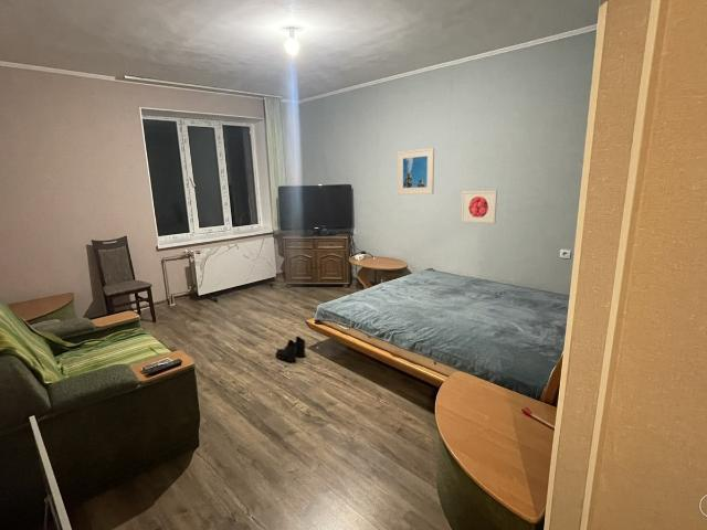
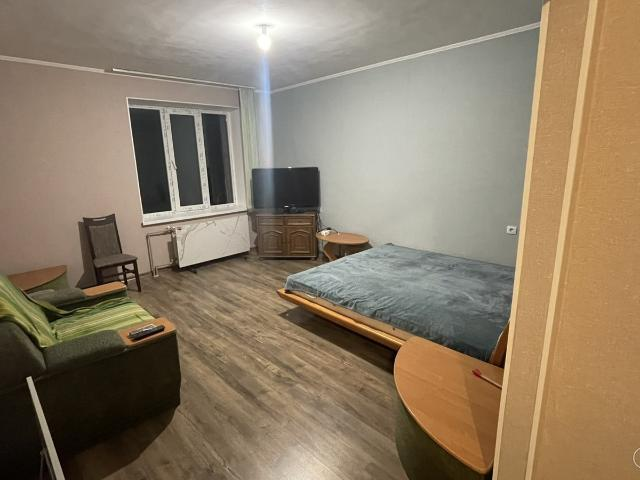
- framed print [397,147,435,195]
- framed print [460,190,498,224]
- boots [275,335,307,363]
